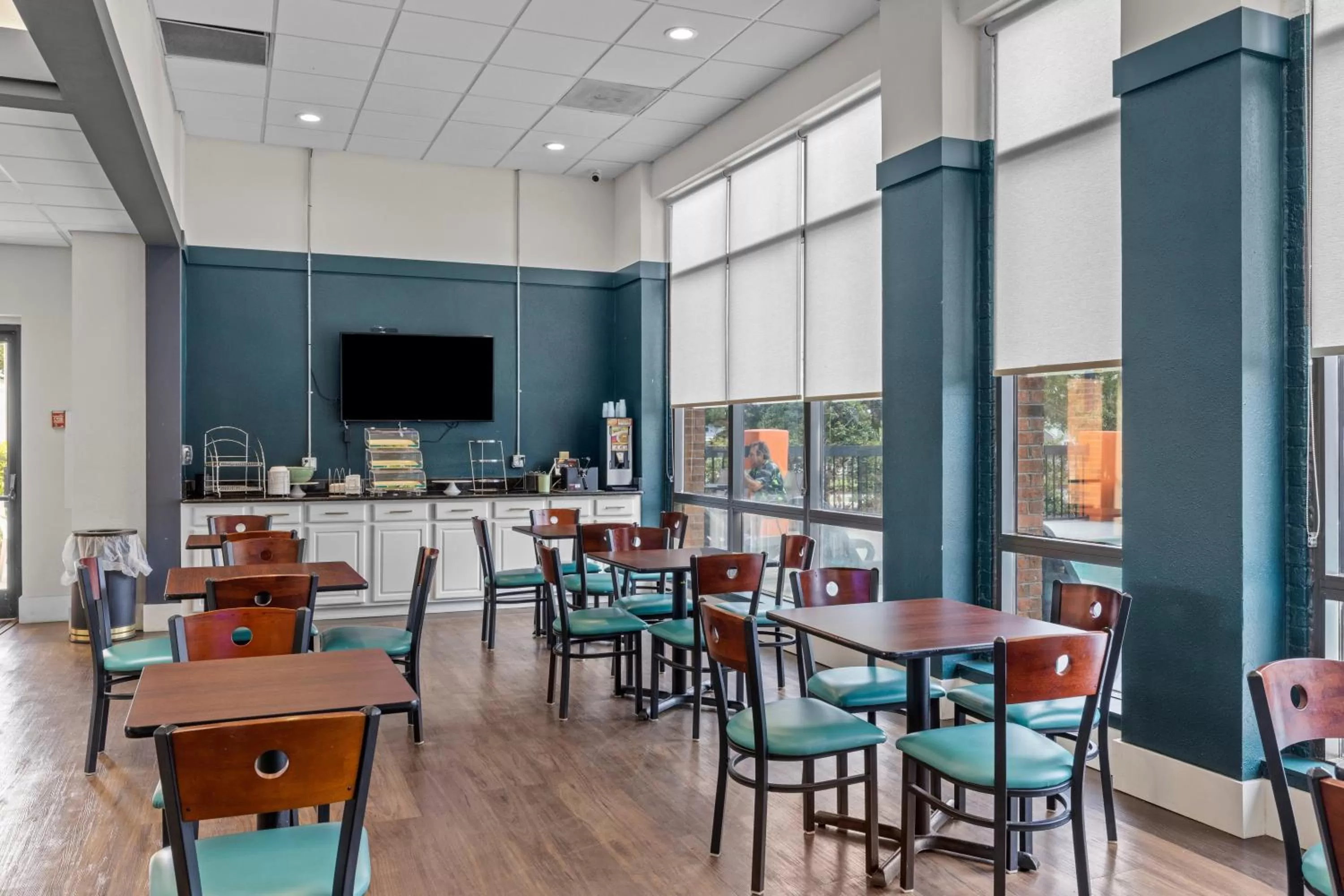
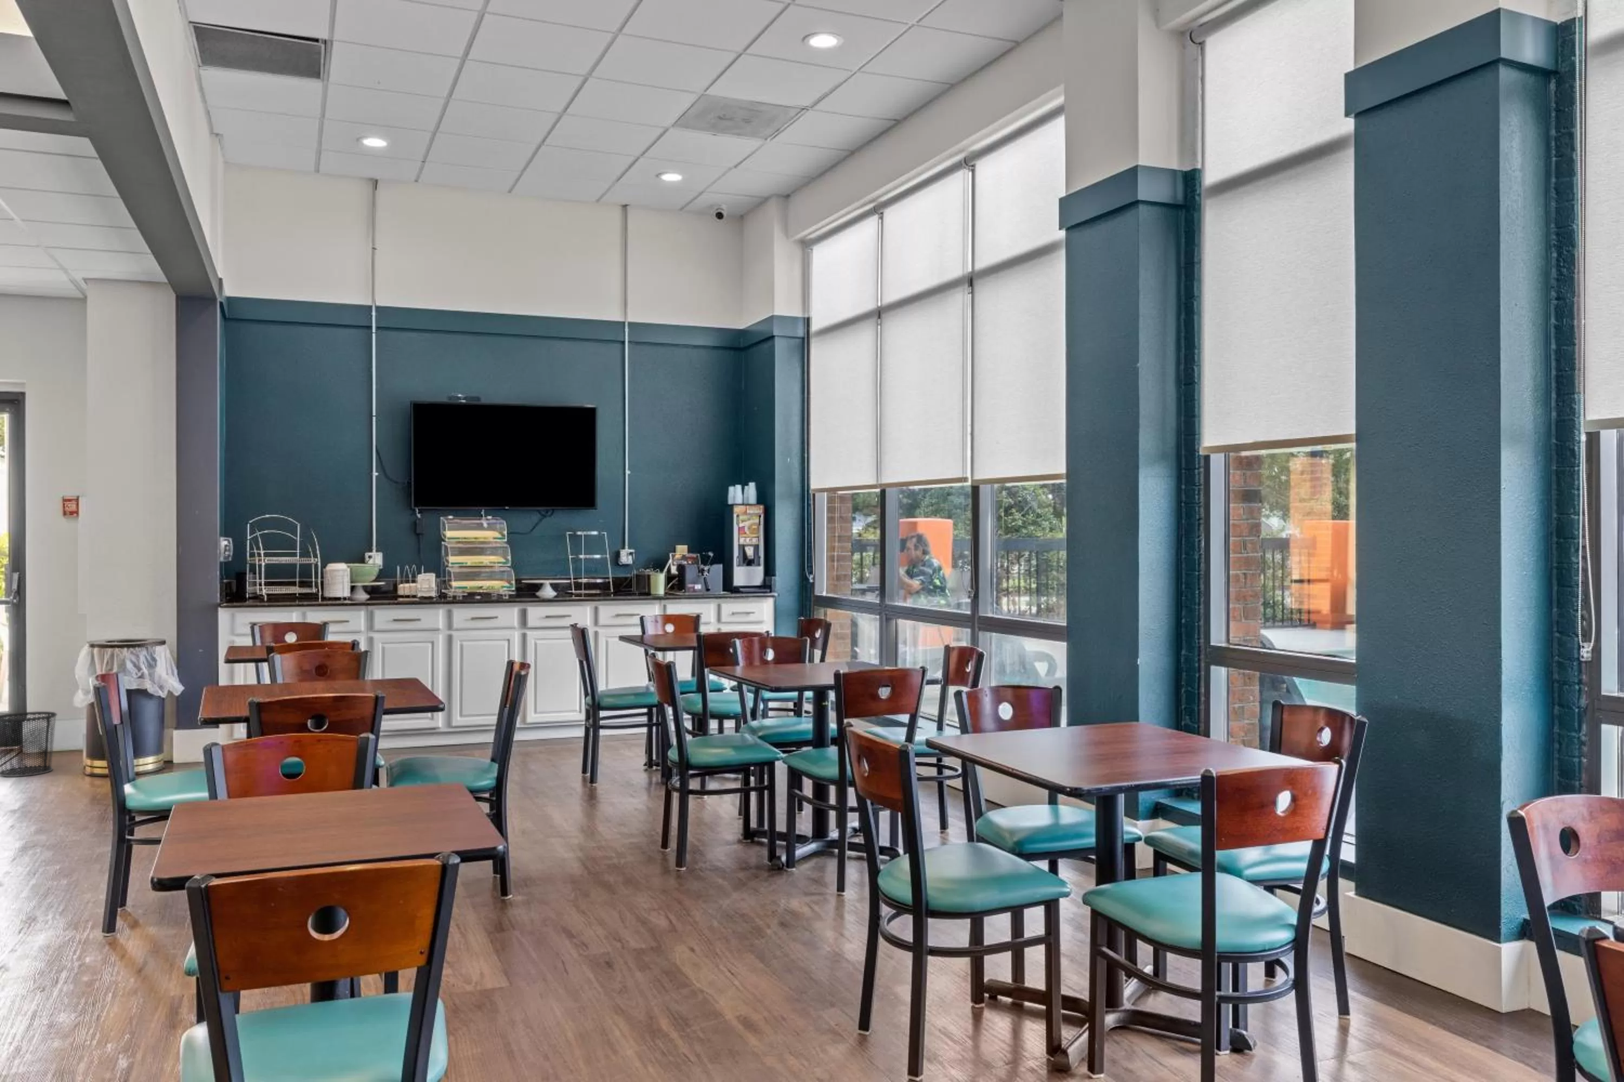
+ waste bin [0,711,58,778]
